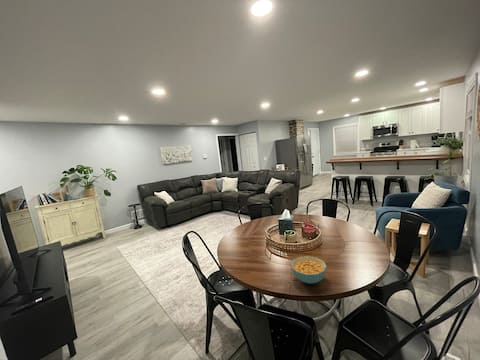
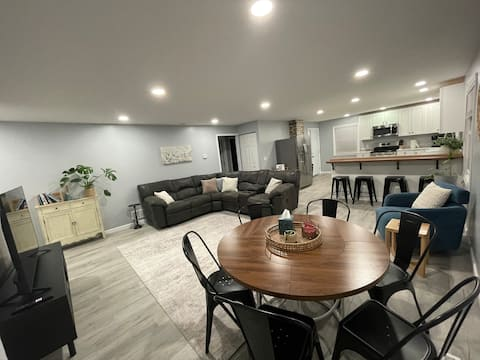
- cereal bowl [290,255,328,285]
